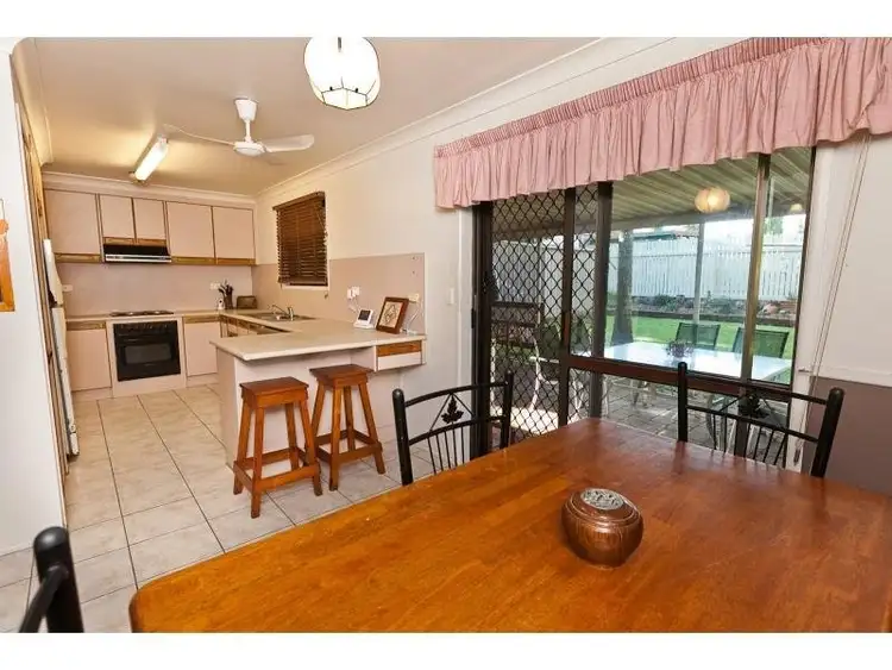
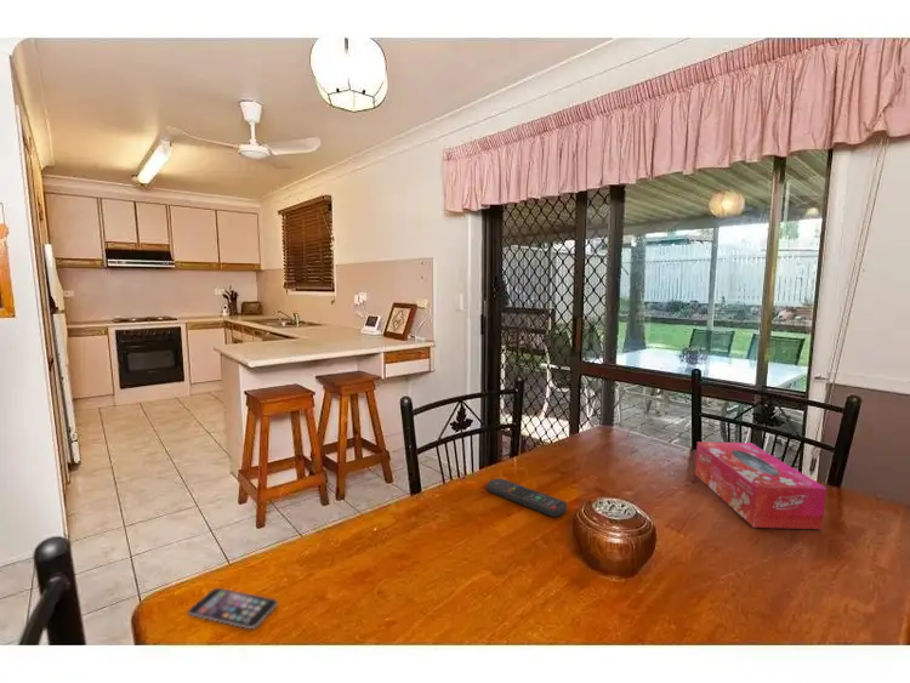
+ smartphone [187,587,279,630]
+ remote control [485,477,568,518]
+ tissue box [694,440,827,530]
